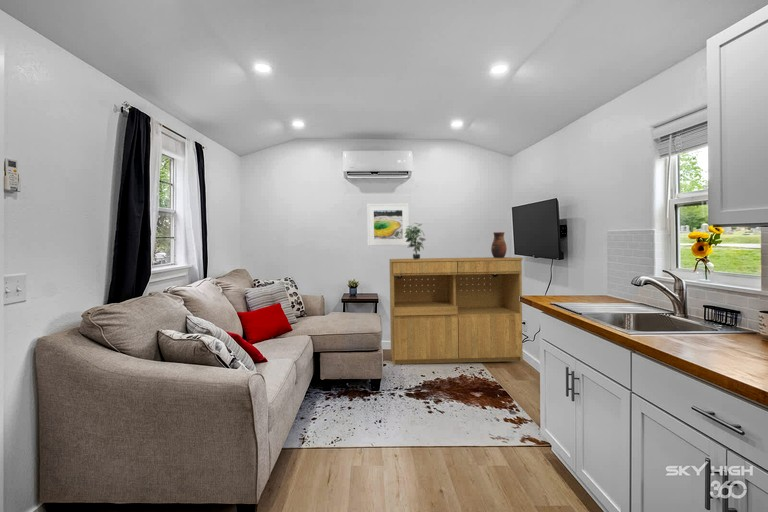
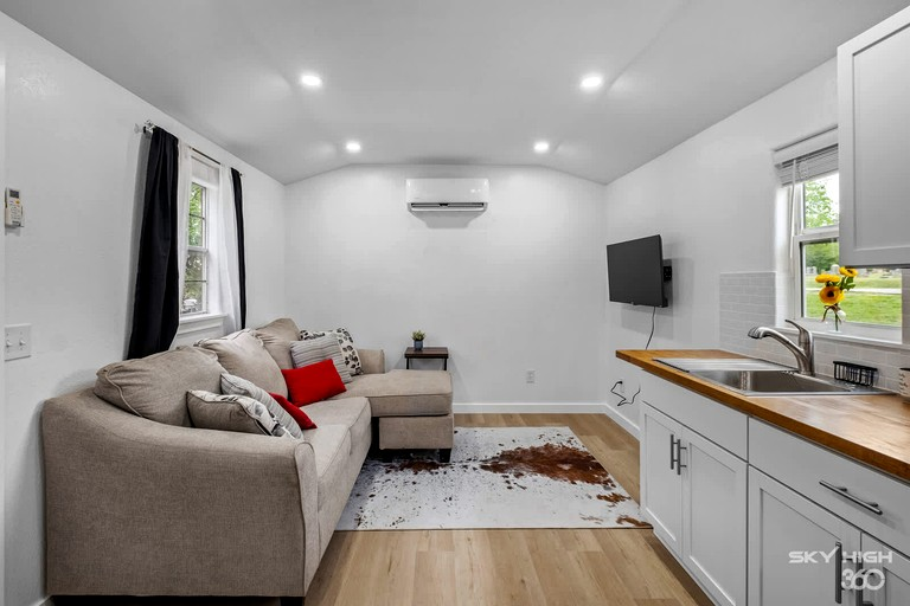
- potted plant [404,222,427,259]
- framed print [366,202,410,247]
- bookcase [388,256,524,366]
- ceramic vessel [490,231,508,258]
